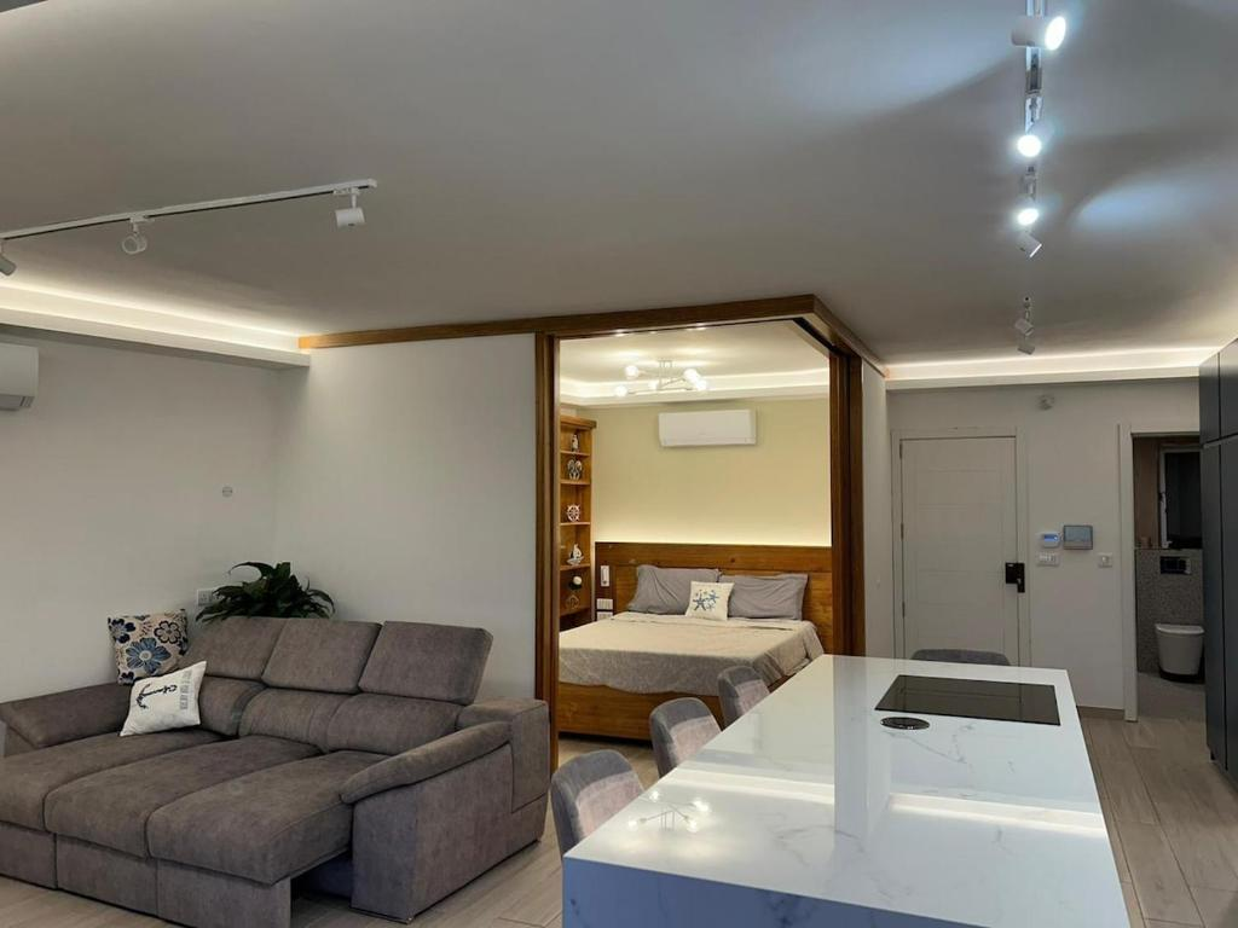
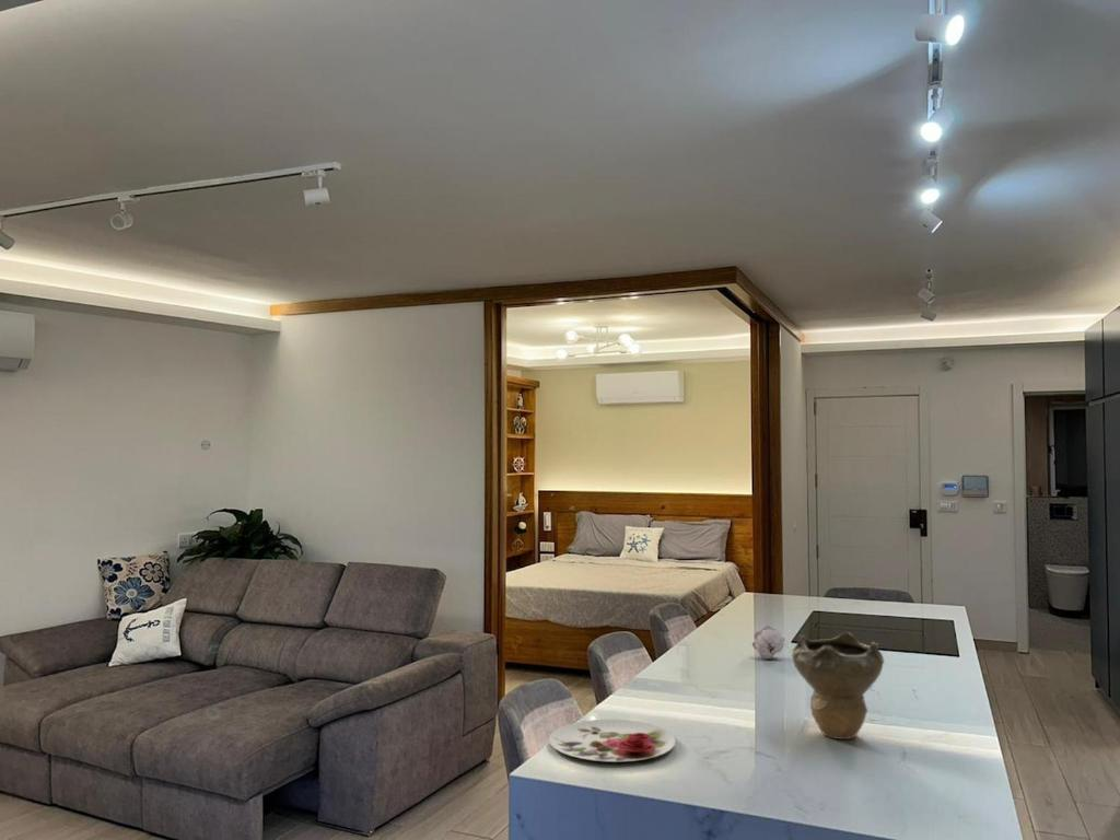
+ flower [751,625,785,660]
+ plate [548,719,677,763]
+ decorative bowl [791,631,885,740]
